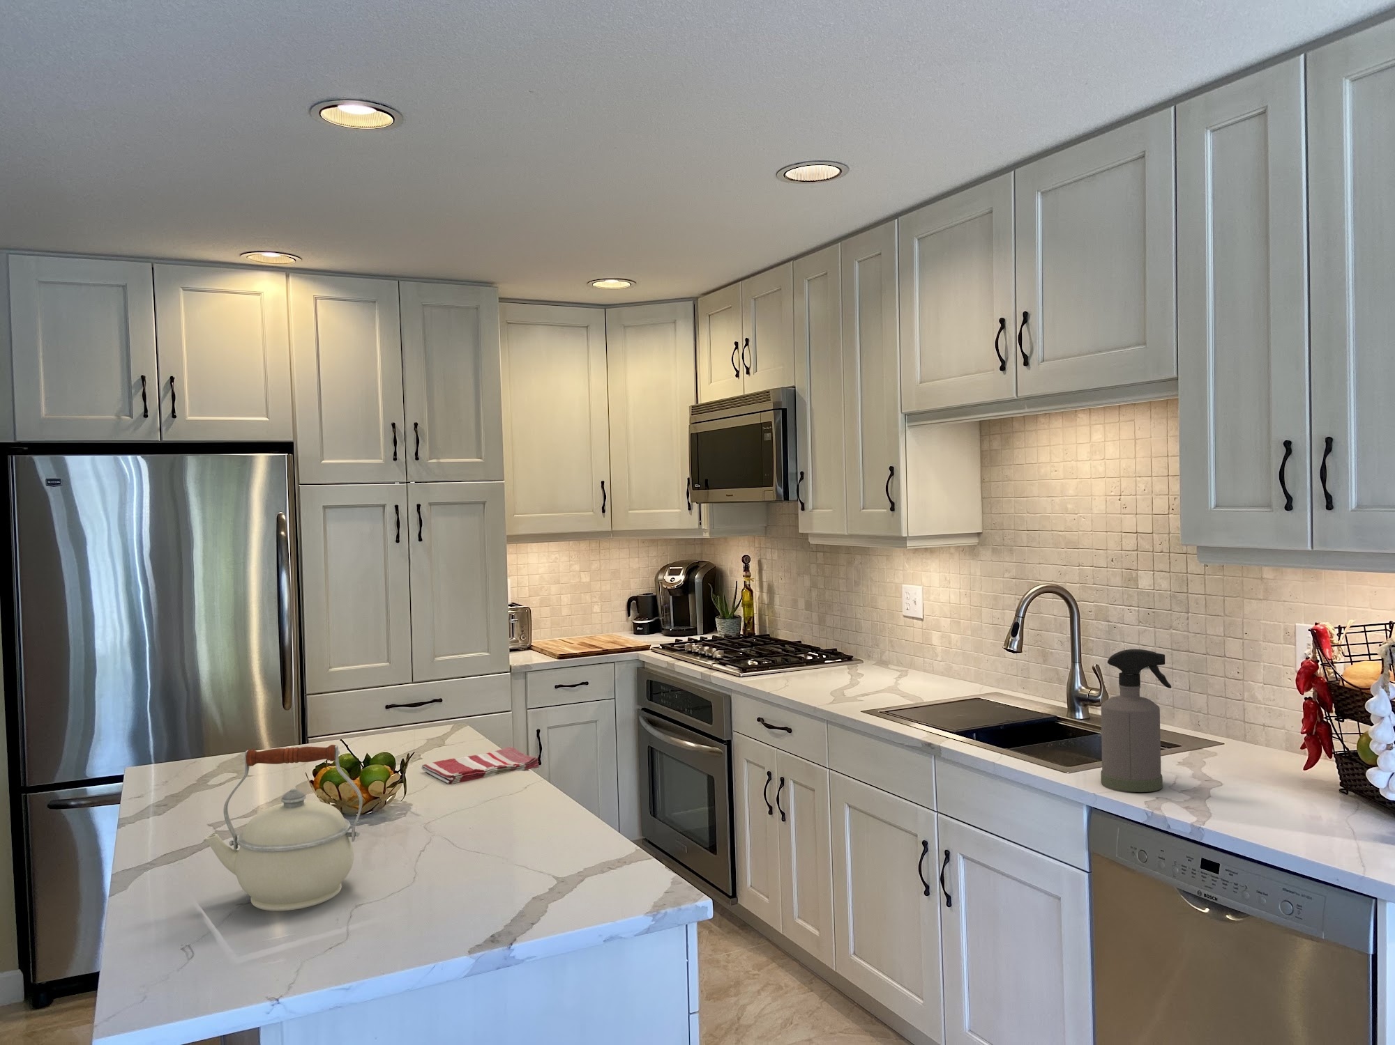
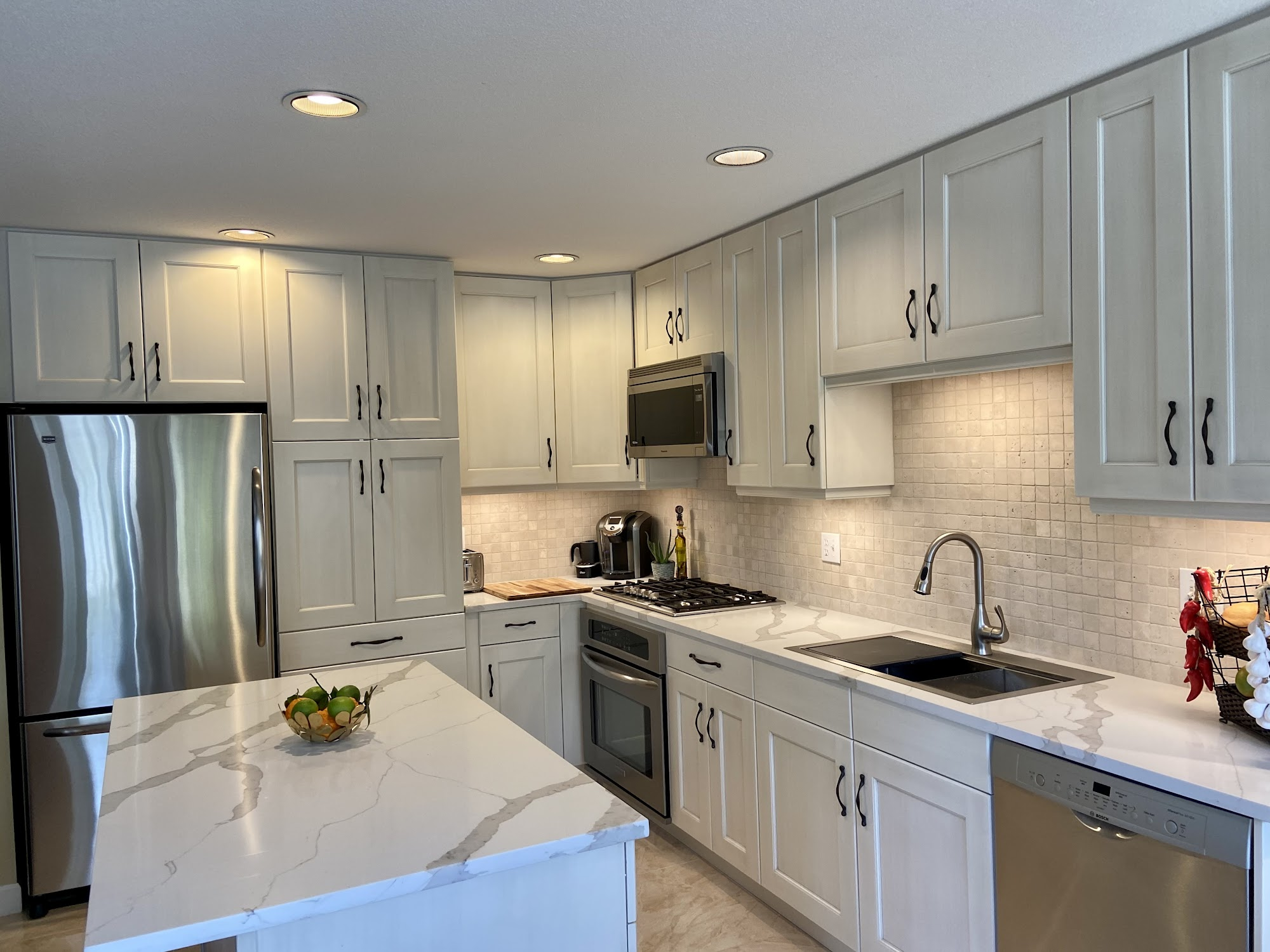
- spray bottle [1100,649,1172,793]
- kettle [204,744,364,912]
- dish towel [421,746,539,785]
